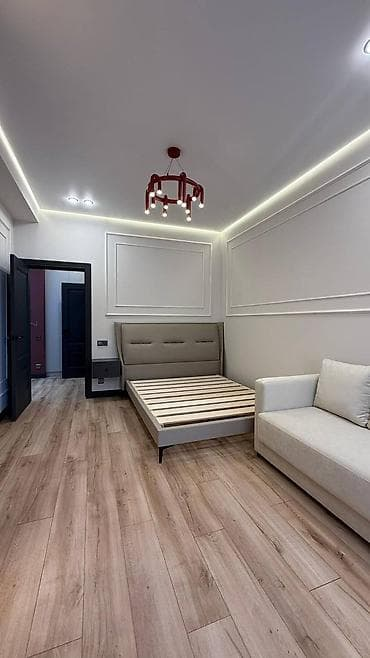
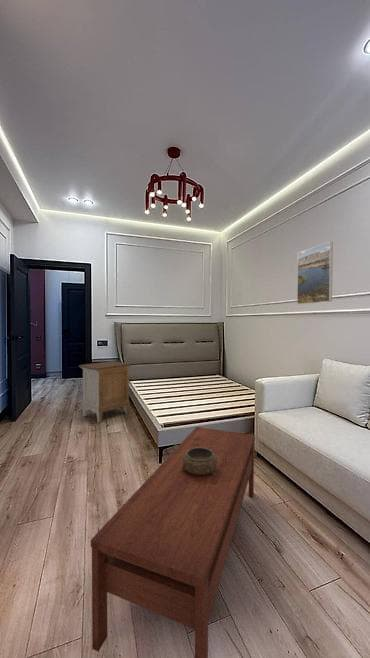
+ coffee table [90,426,256,658]
+ nightstand [78,360,132,424]
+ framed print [296,240,334,305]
+ decorative bowl [181,448,217,476]
